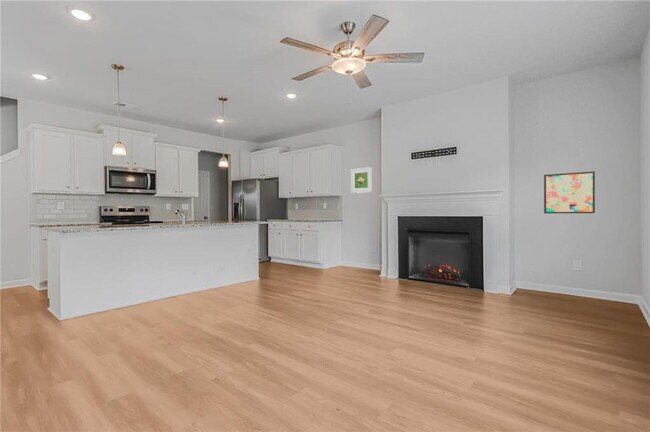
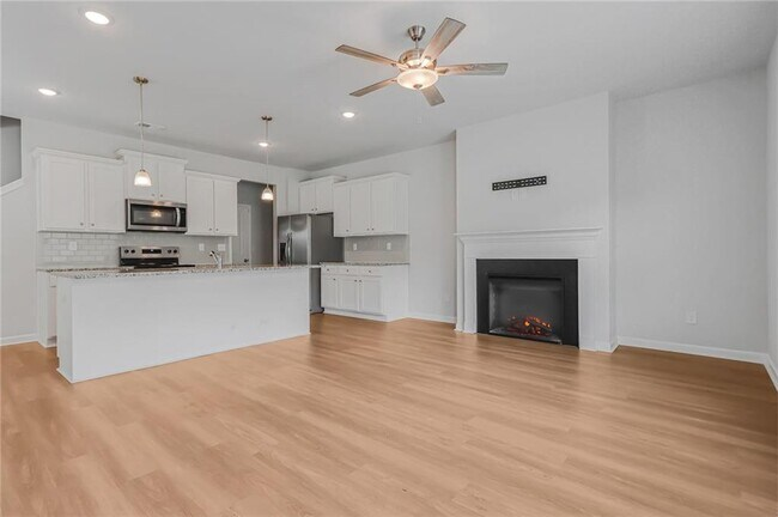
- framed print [350,166,373,194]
- wall art [543,170,596,214]
